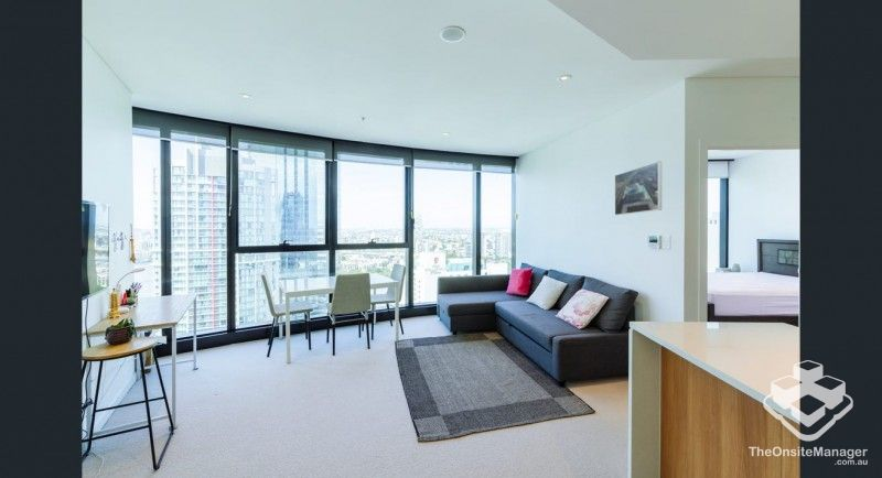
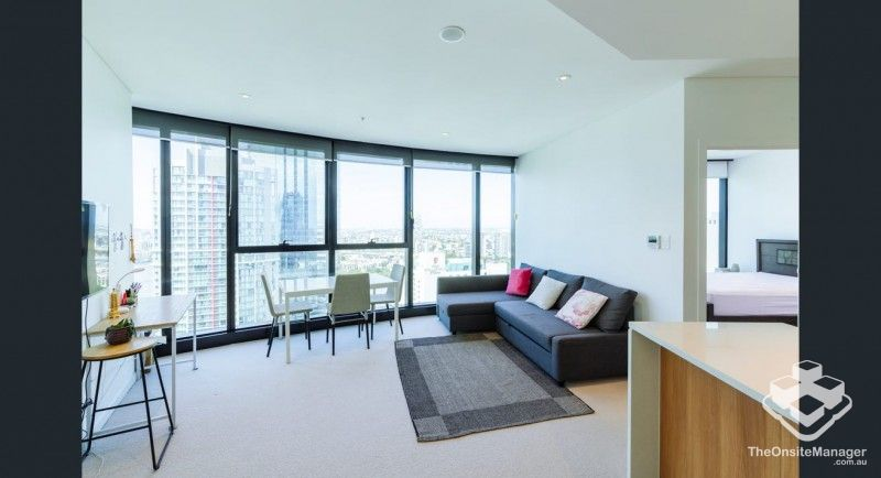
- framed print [614,161,663,216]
